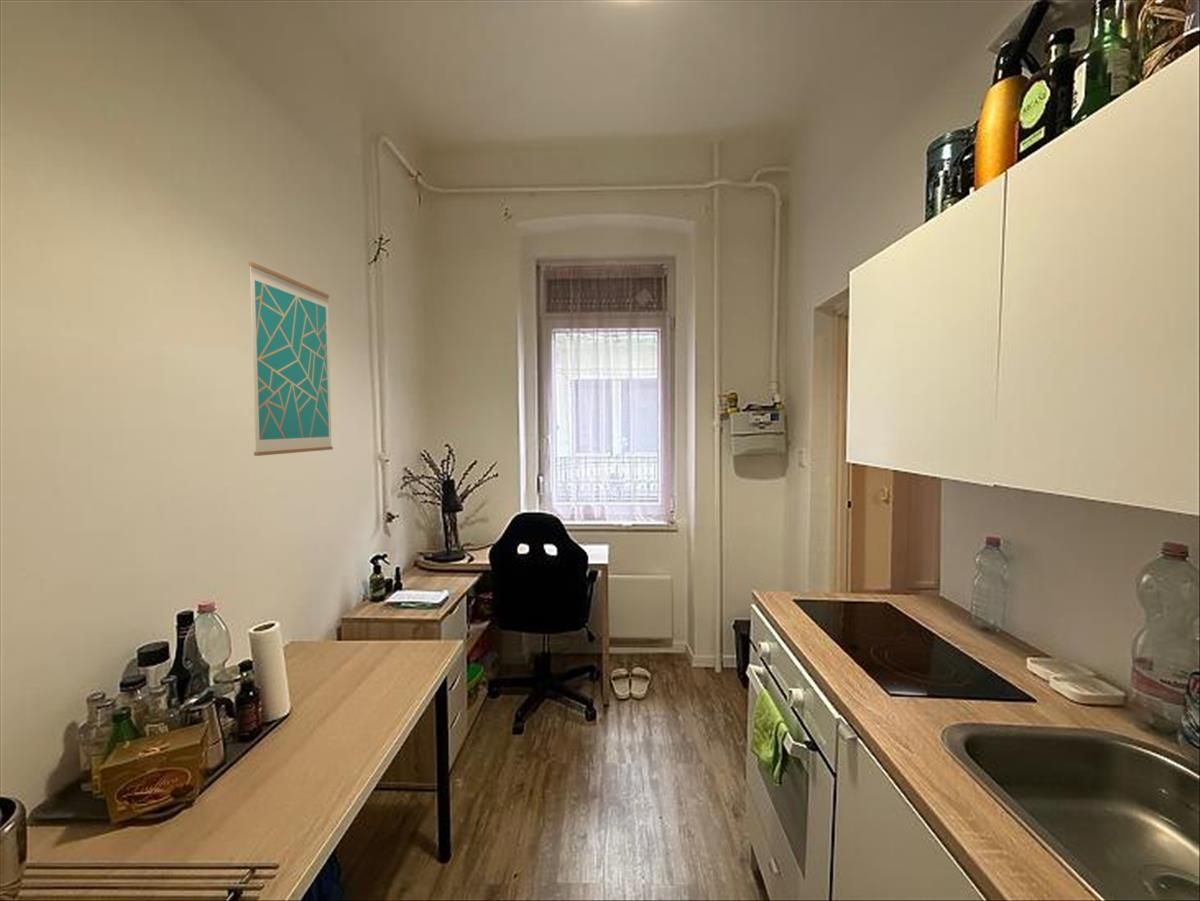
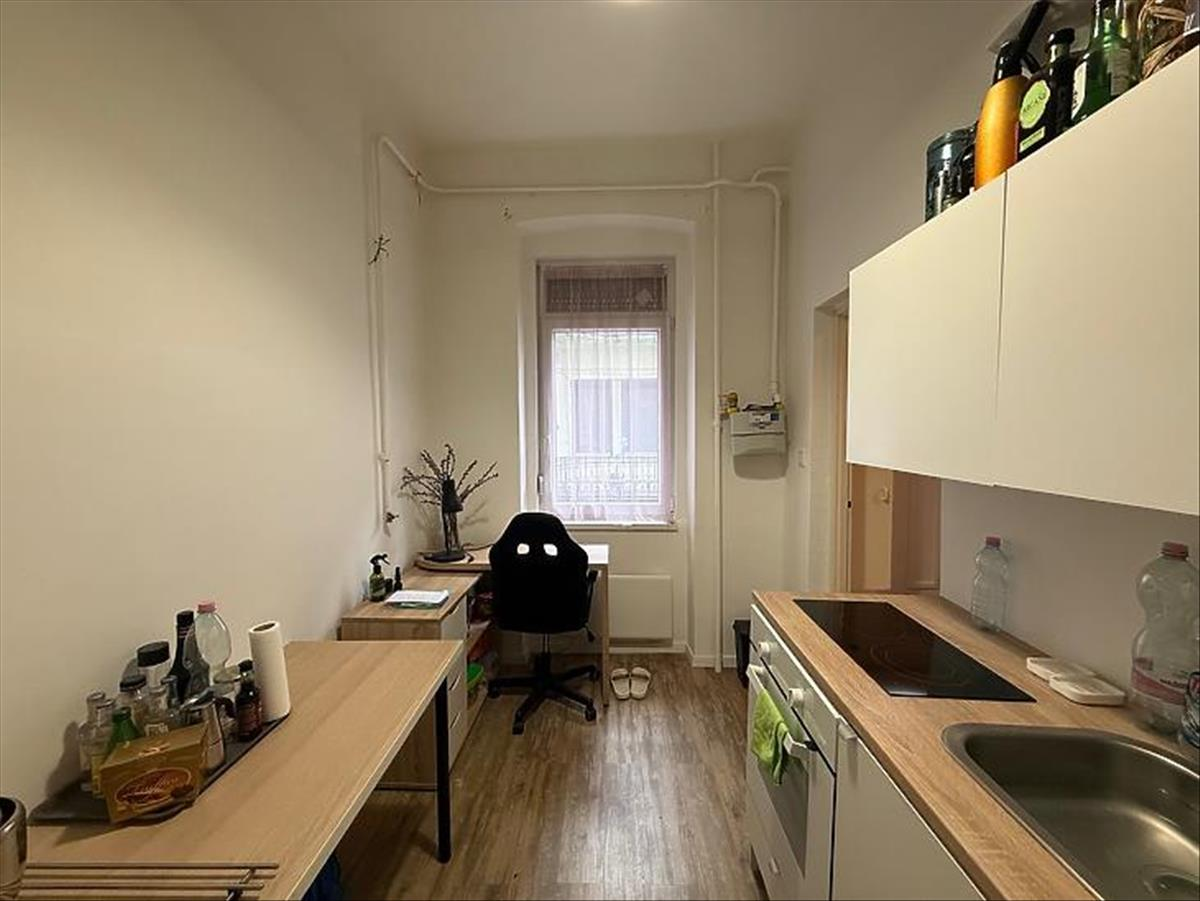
- wall art [247,261,334,457]
